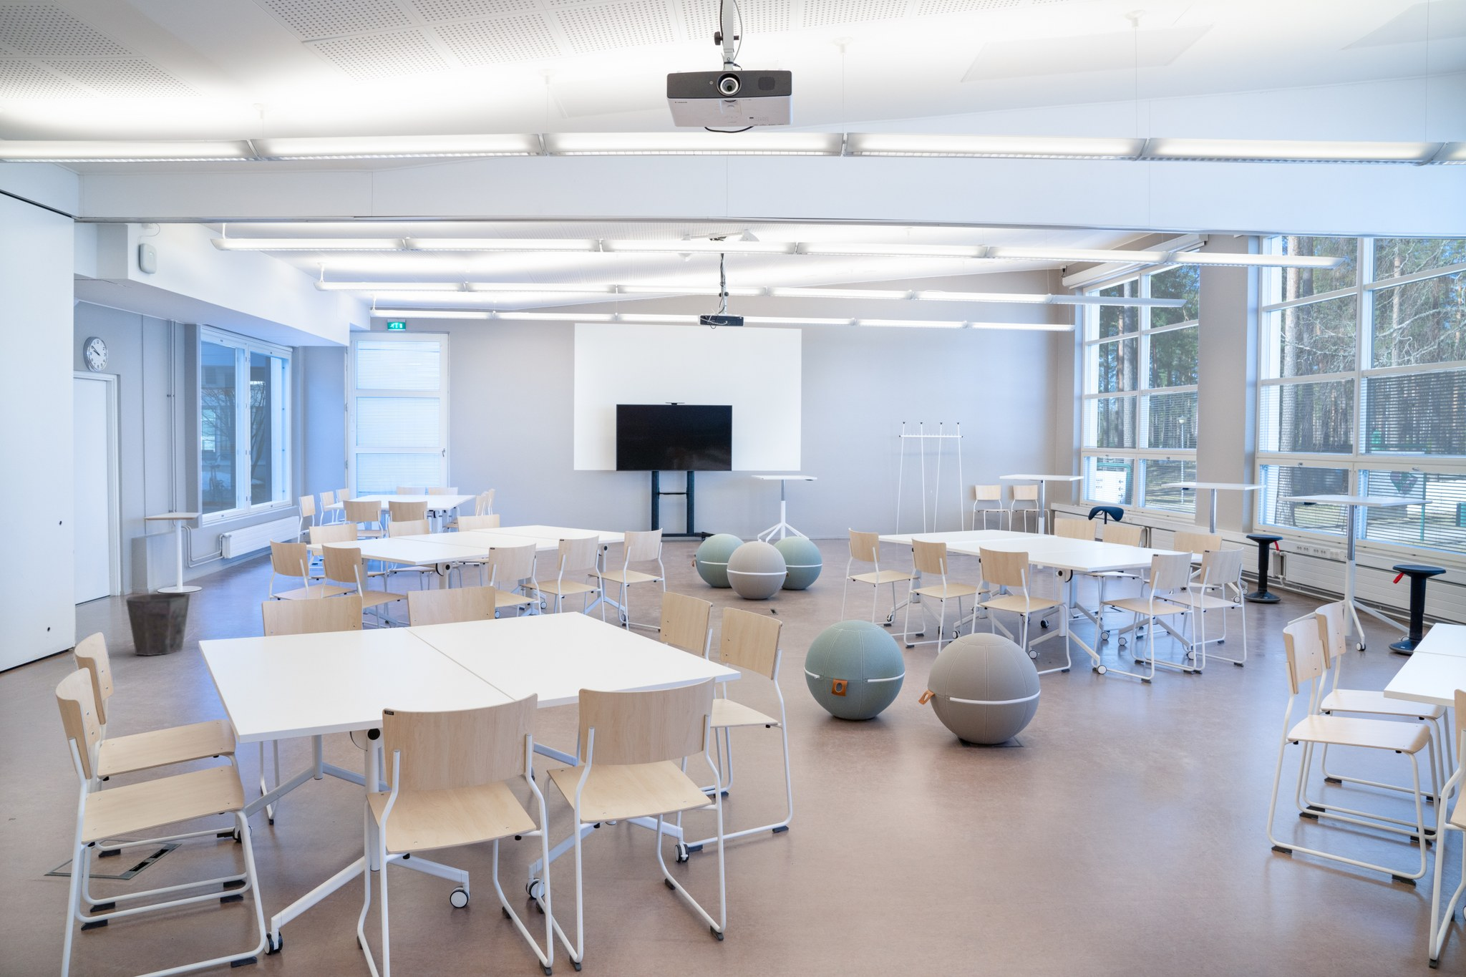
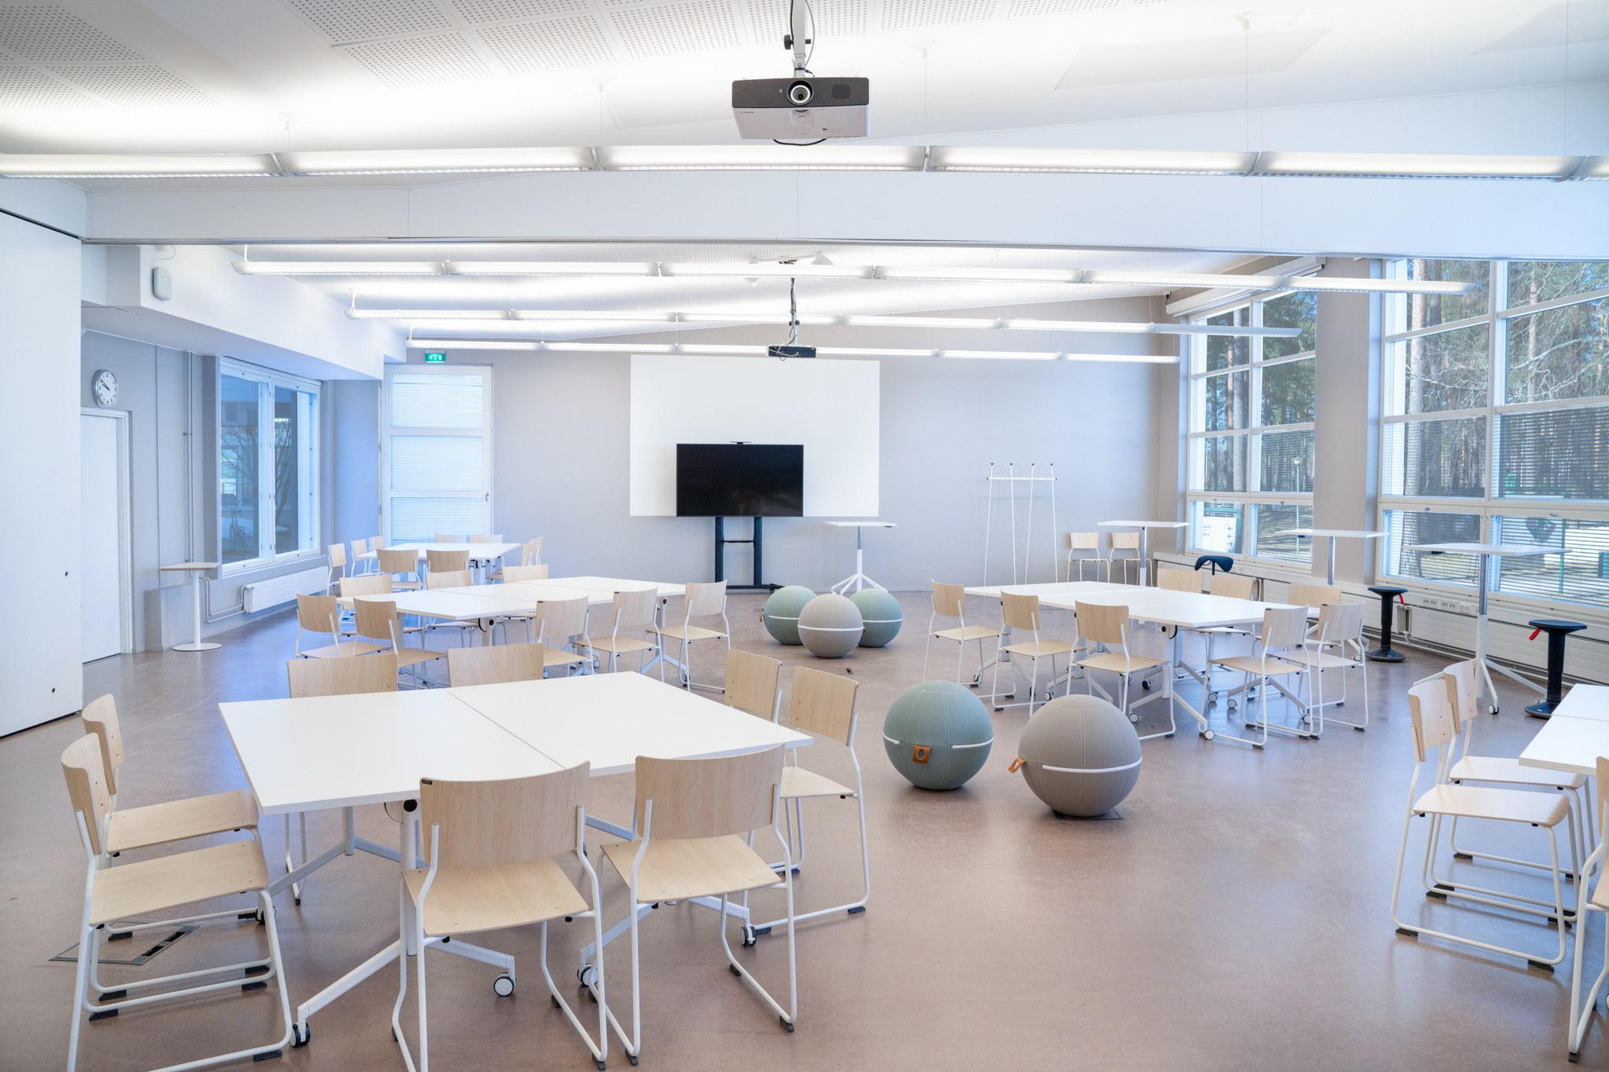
- waste bin [125,592,191,656]
